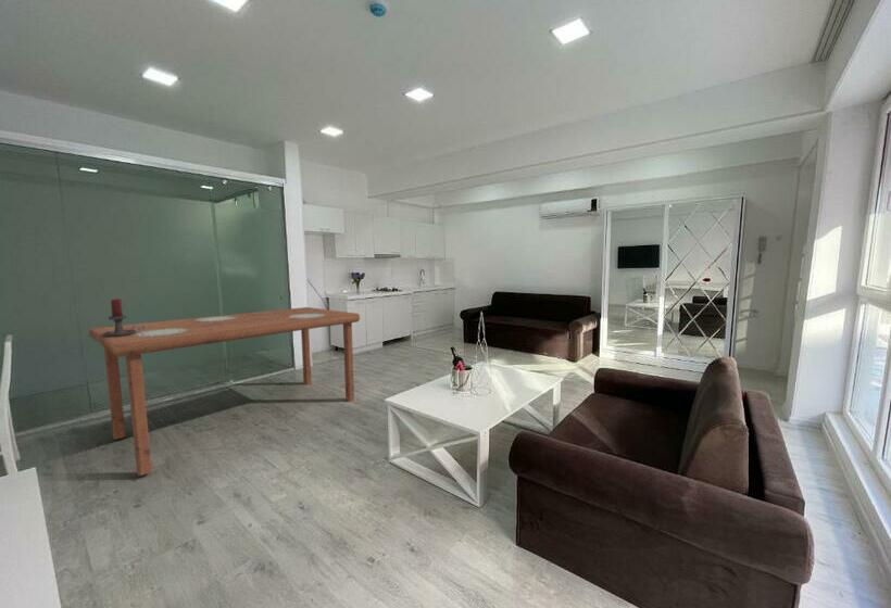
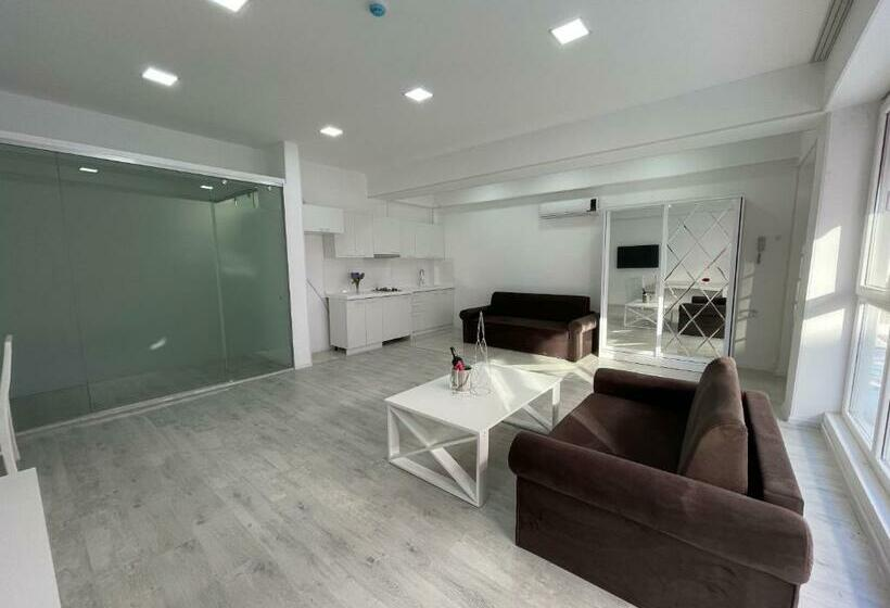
- candle holder [101,297,145,337]
- table [88,306,361,477]
